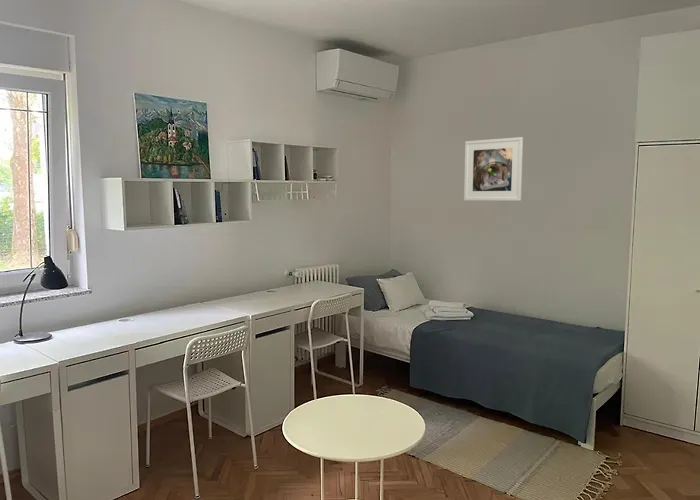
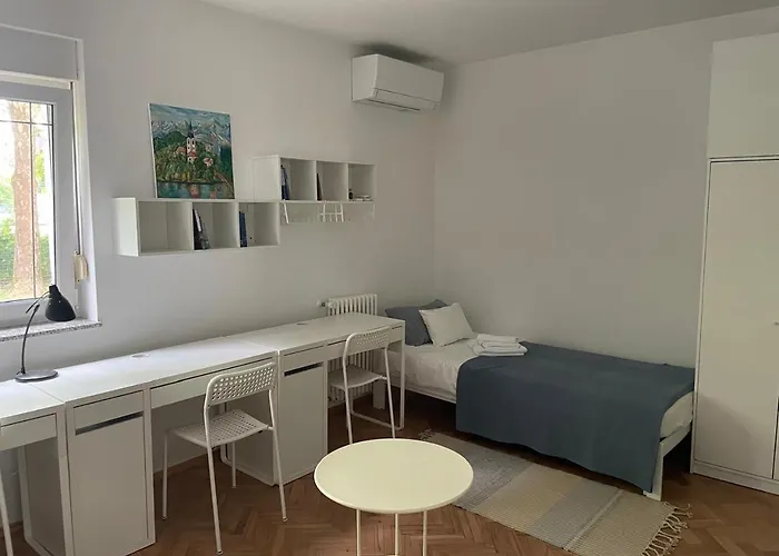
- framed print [463,136,524,202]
